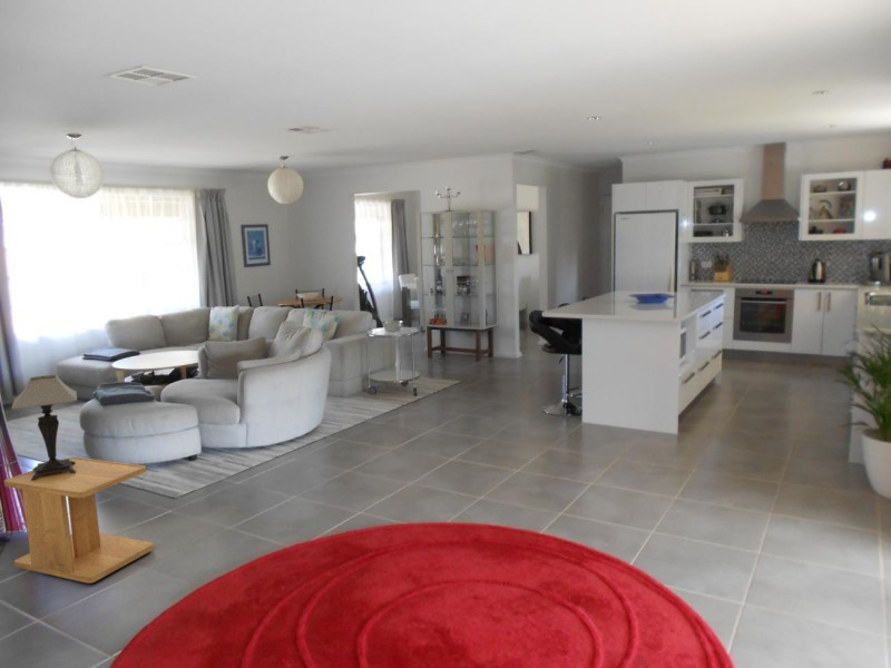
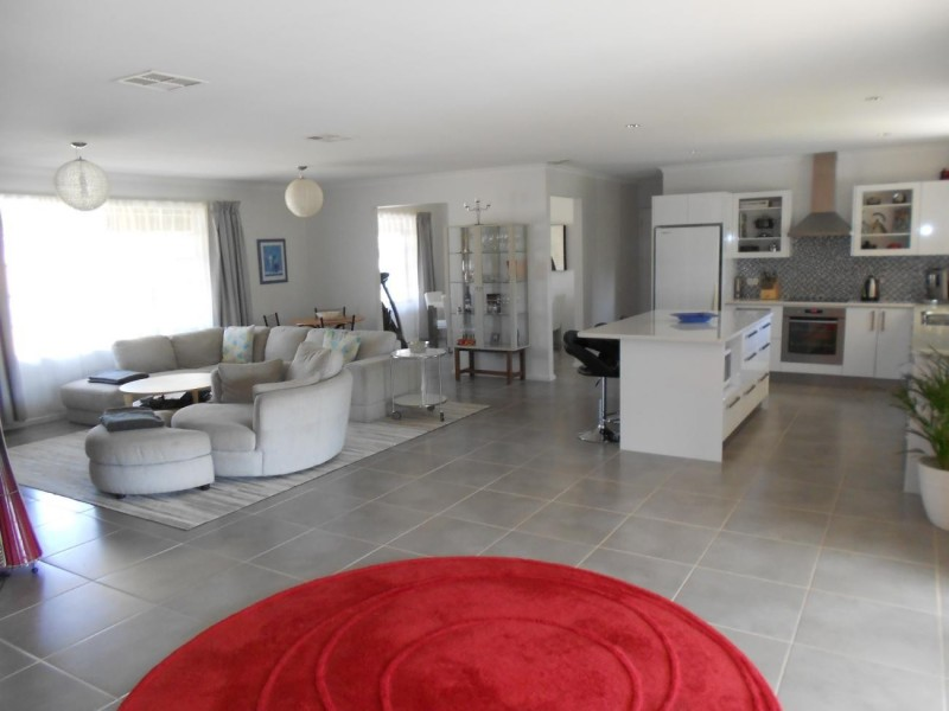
- side table [3,456,155,584]
- table lamp [10,374,78,481]
